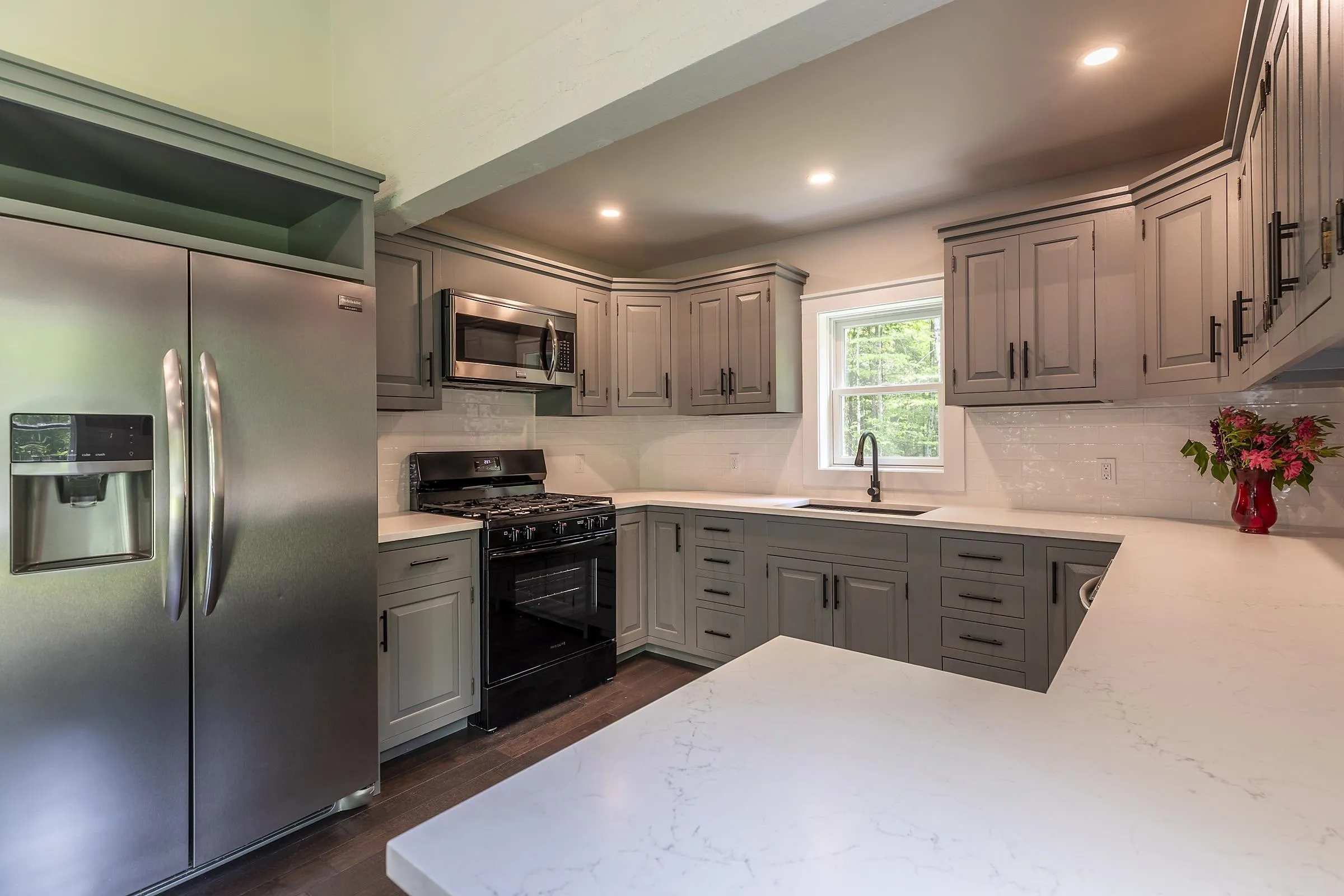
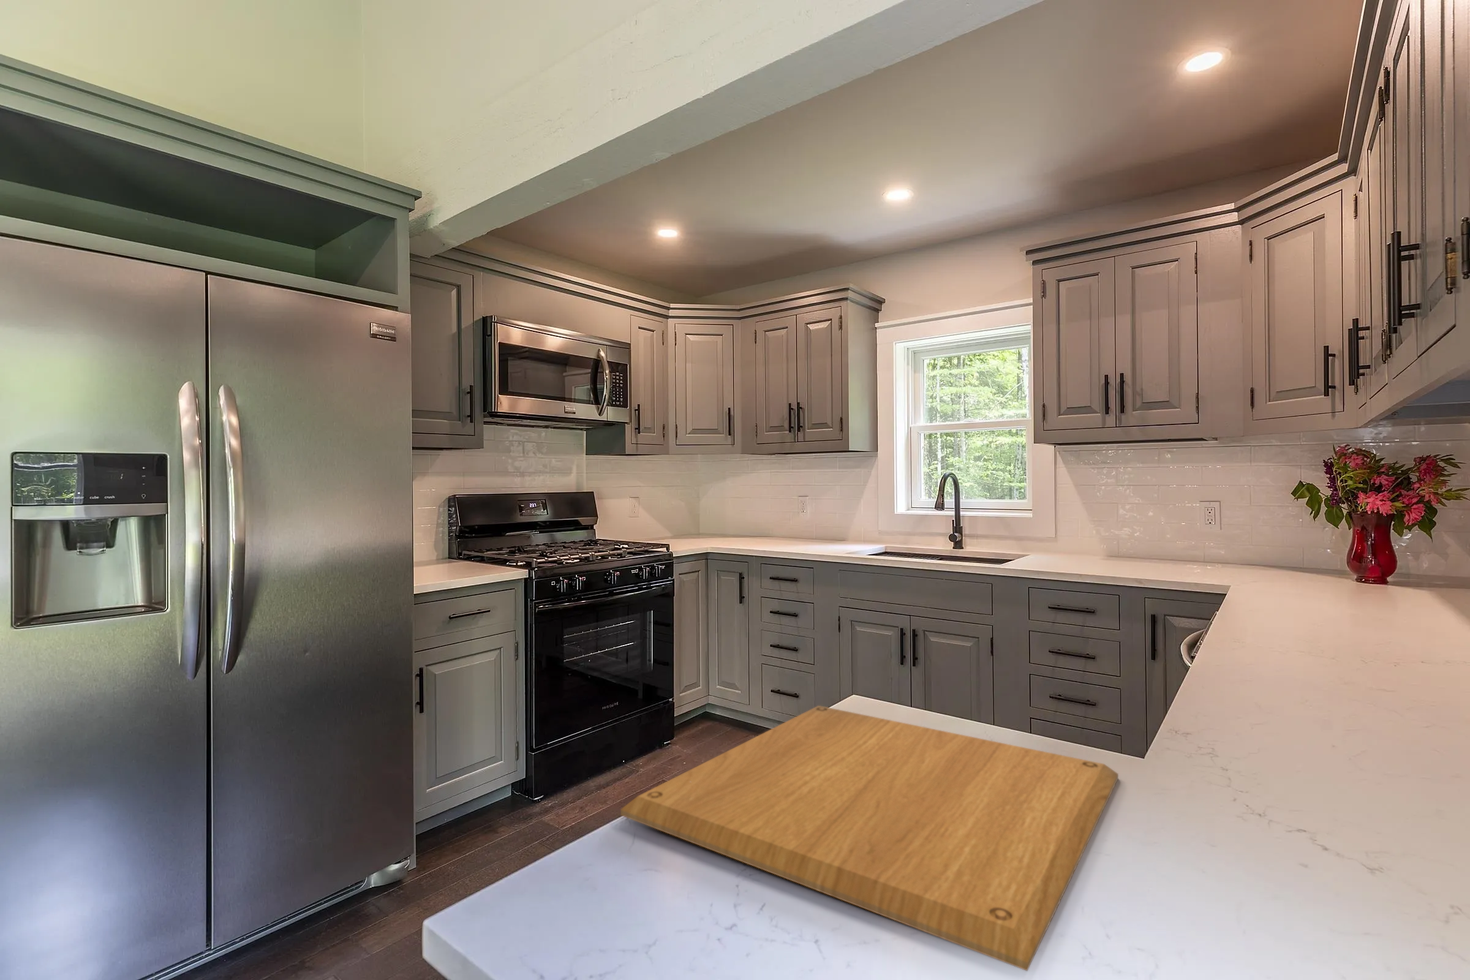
+ chopping board [620,705,1119,971]
